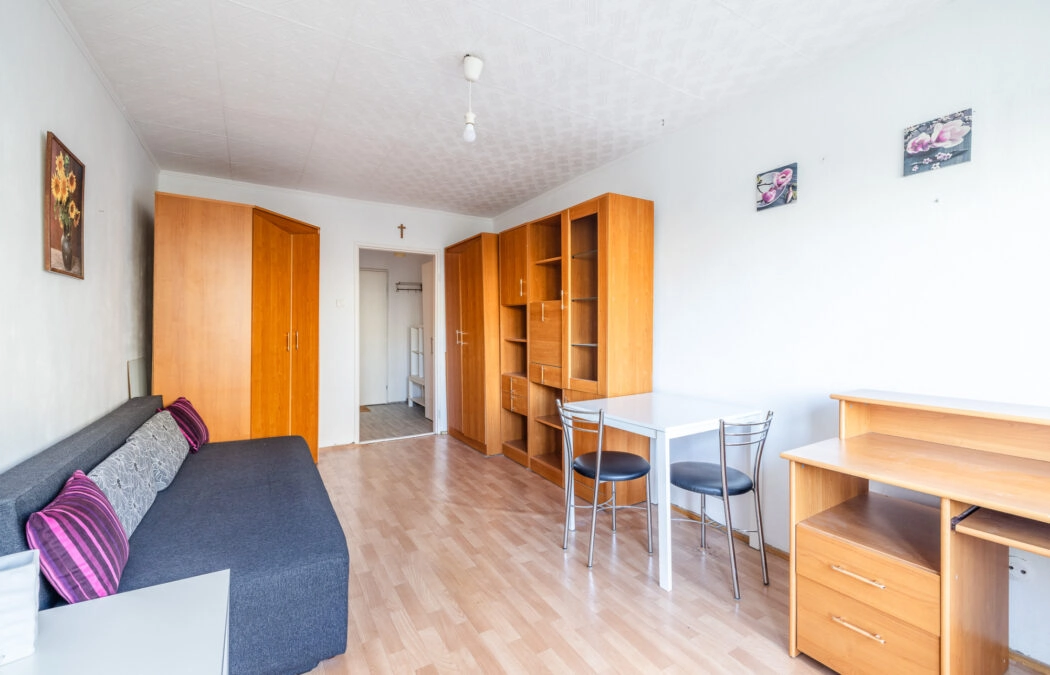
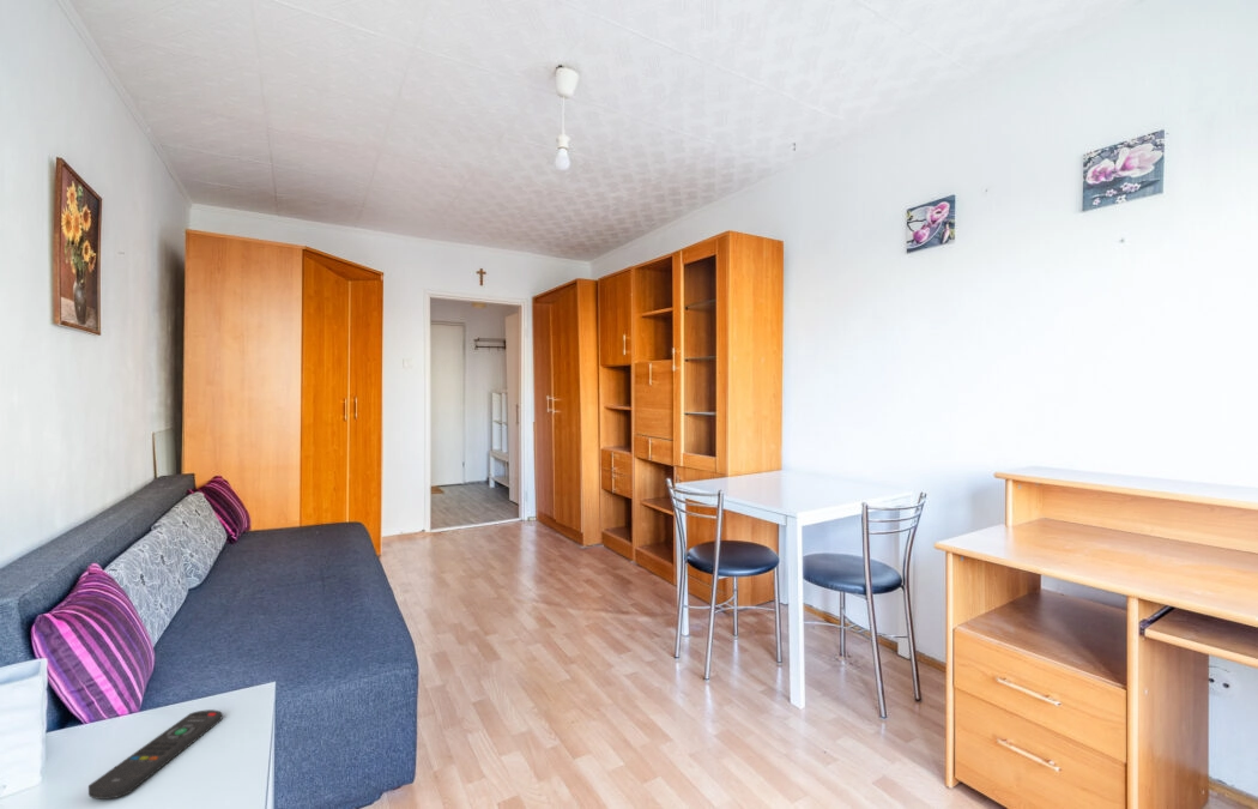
+ remote control [87,708,224,801]
